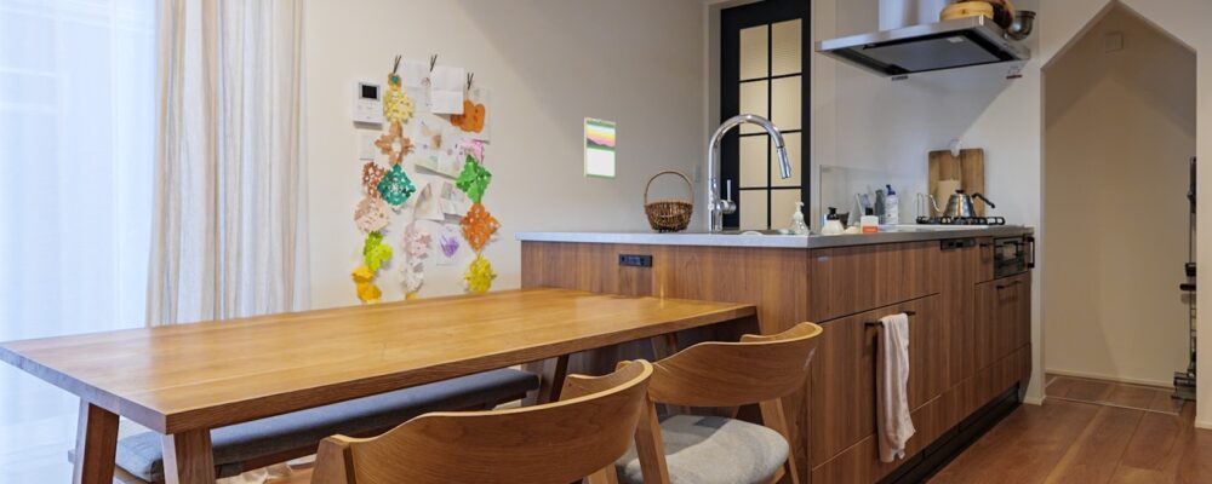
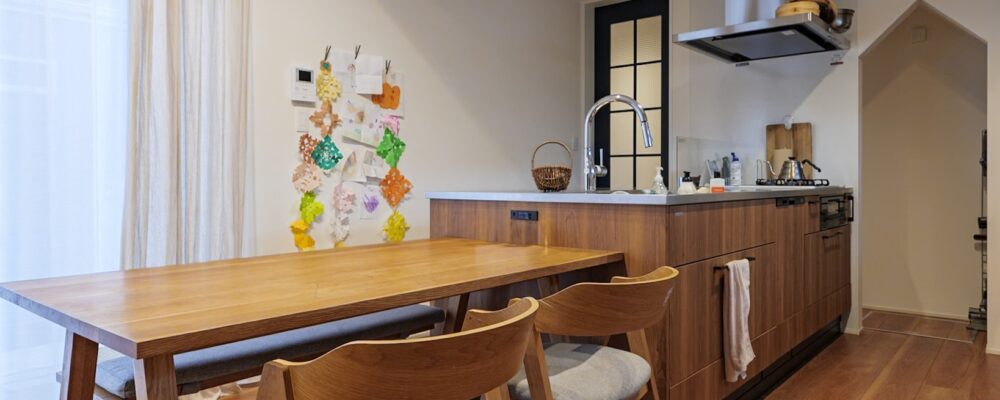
- calendar [583,116,617,180]
